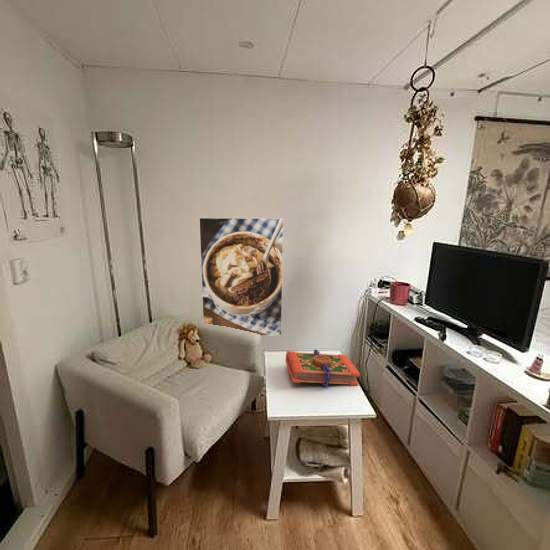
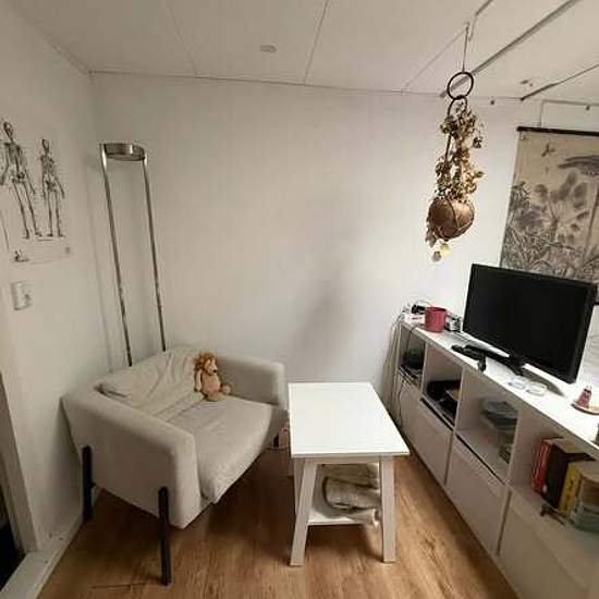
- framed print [198,217,284,337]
- book [285,348,361,389]
